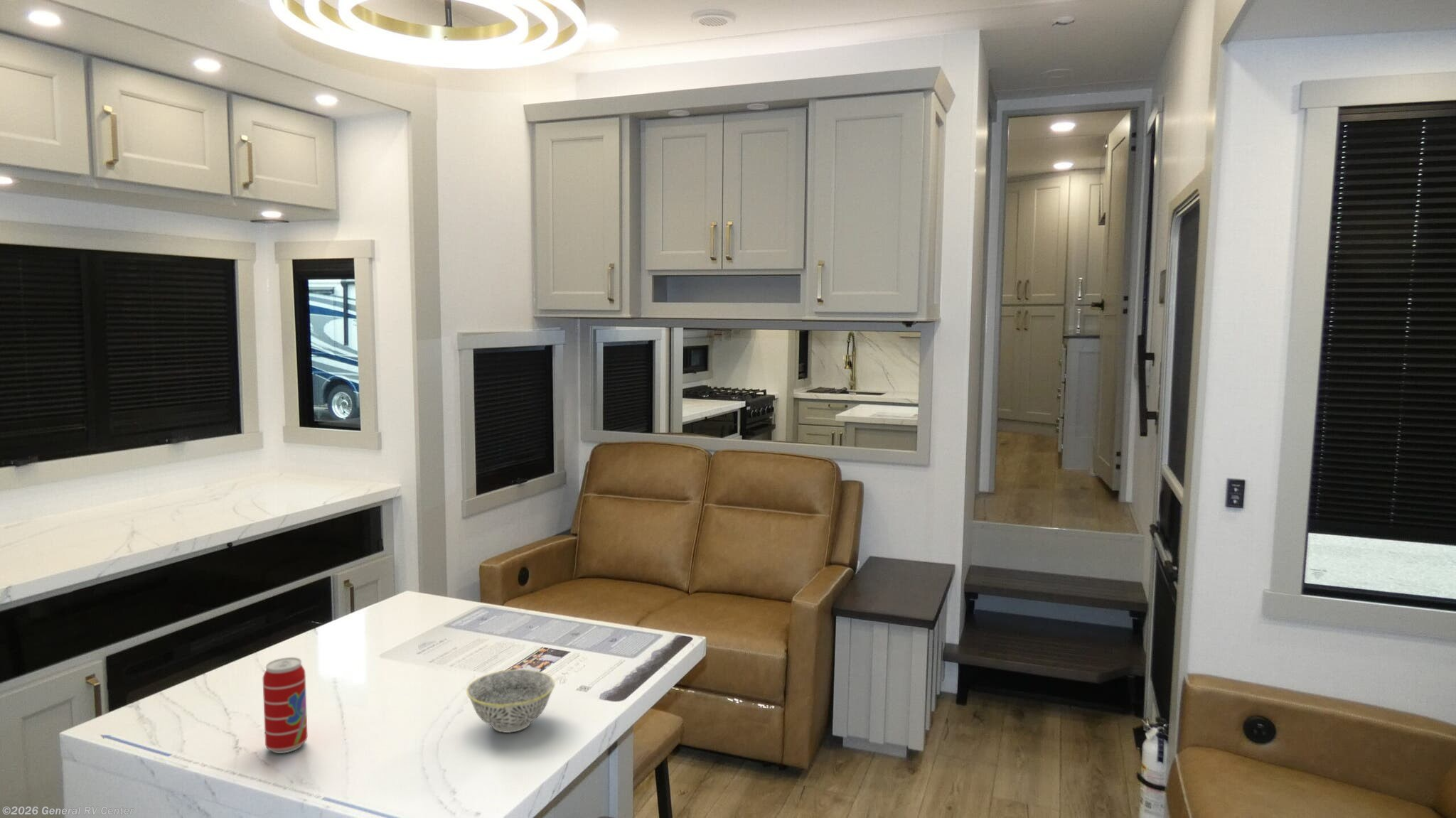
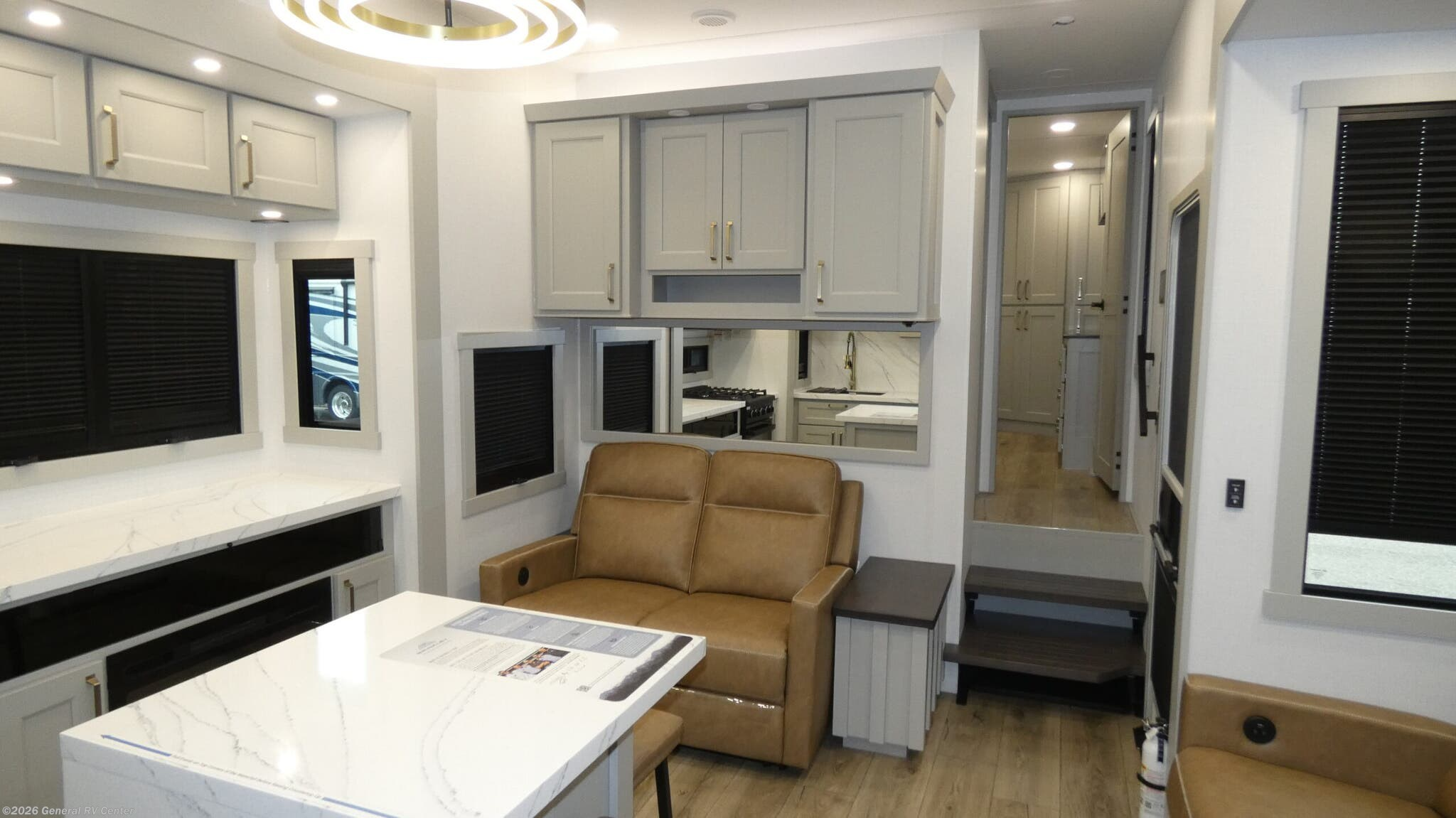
- bowl [466,669,556,733]
- beverage can [262,657,308,754]
